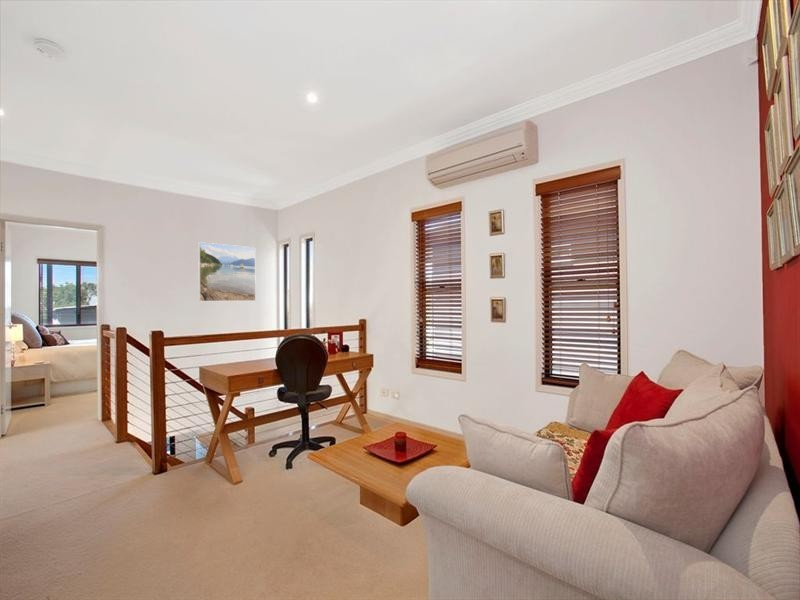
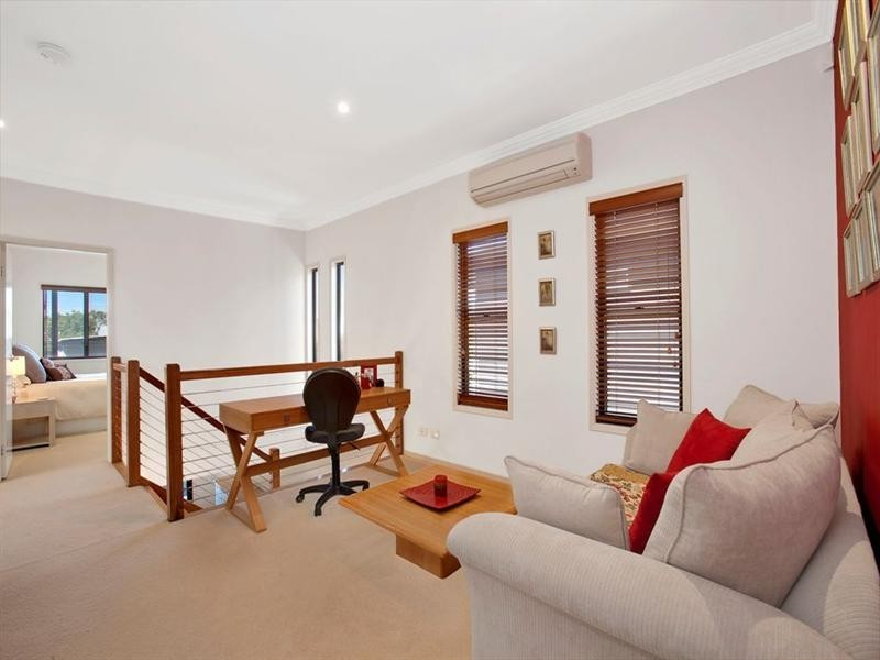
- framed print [197,241,257,302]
